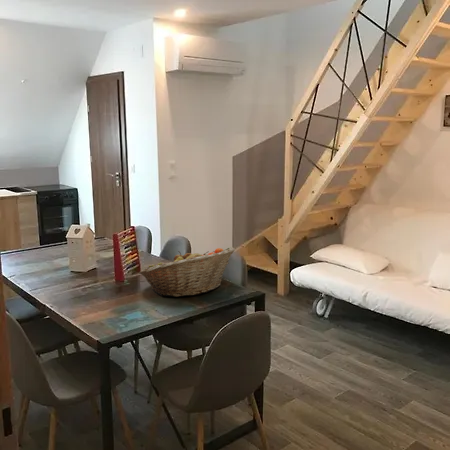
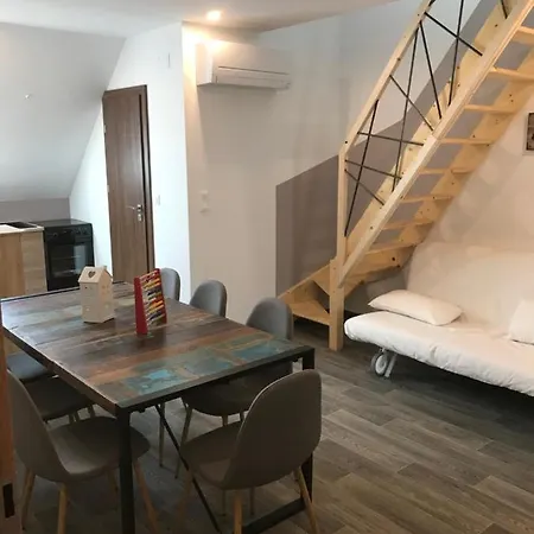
- fruit basket [138,247,236,298]
